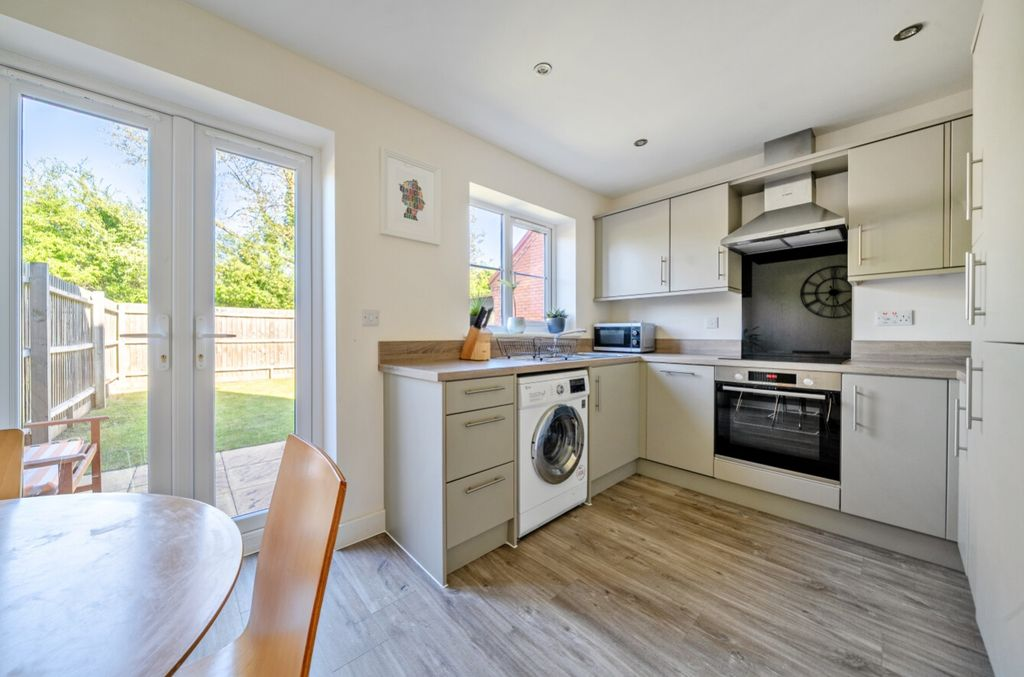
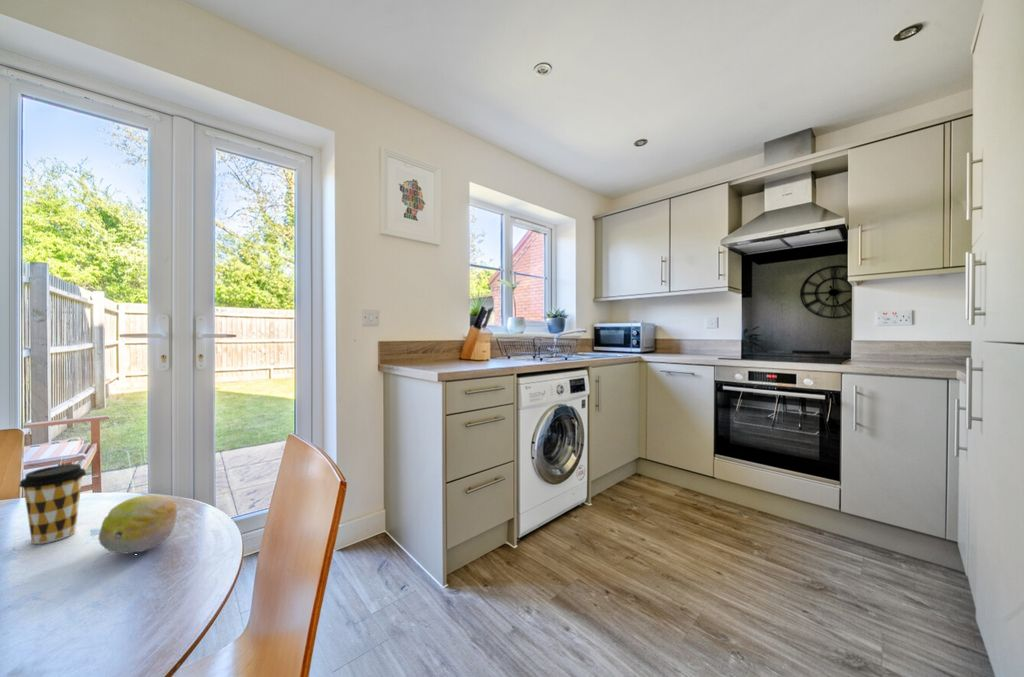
+ coffee cup [18,463,87,545]
+ fruit [97,494,178,555]
